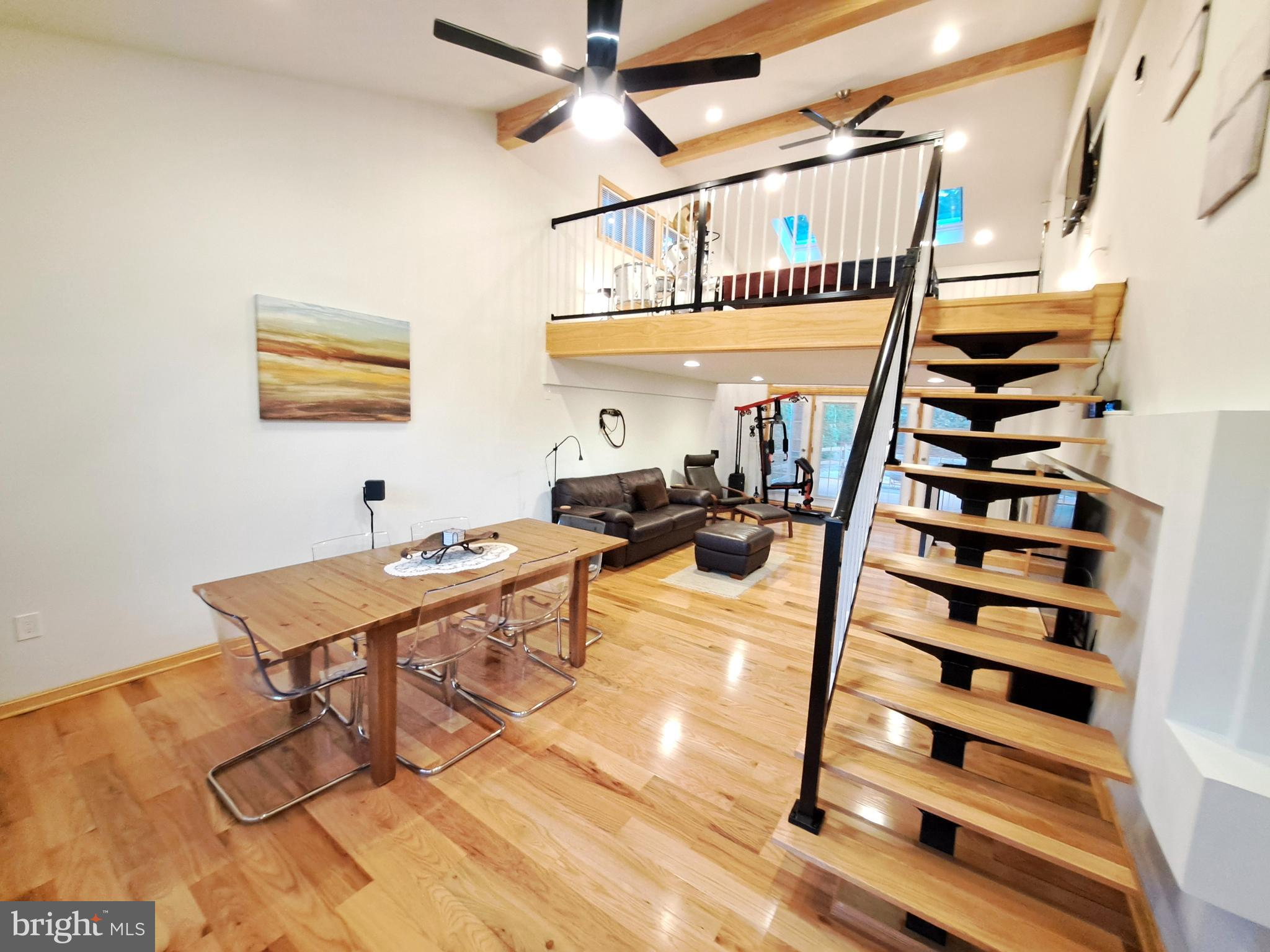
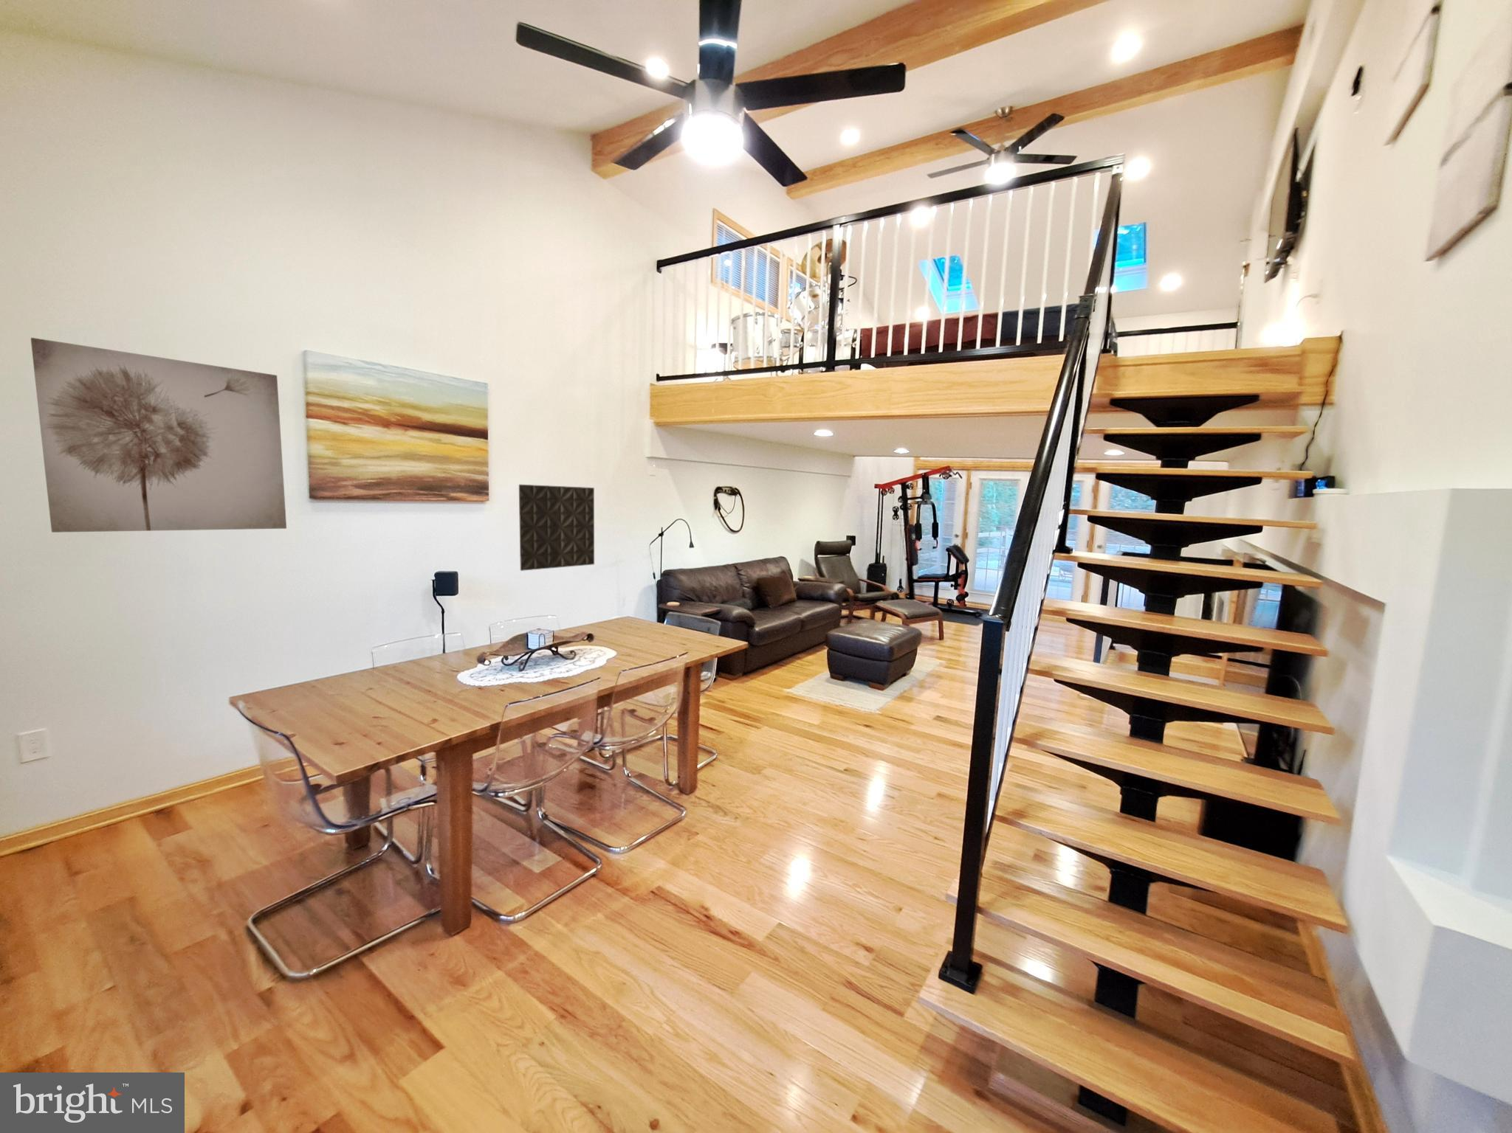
+ wall panel [518,484,595,571]
+ wall art [30,337,287,533]
